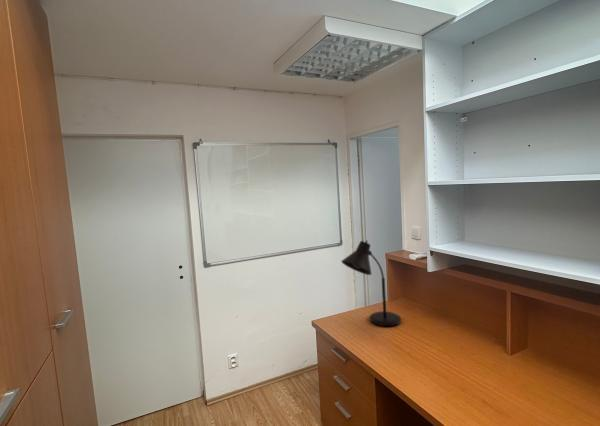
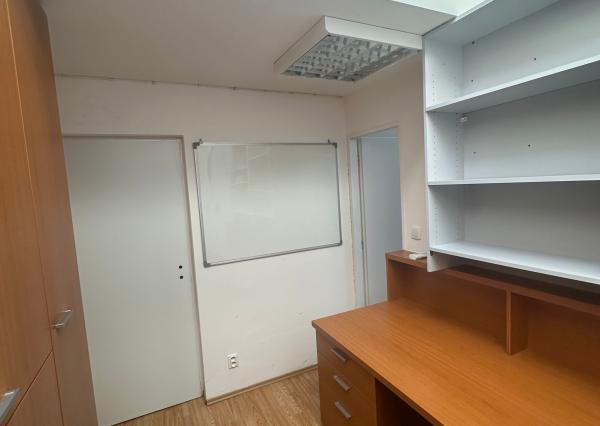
- desk lamp [340,239,402,327]
